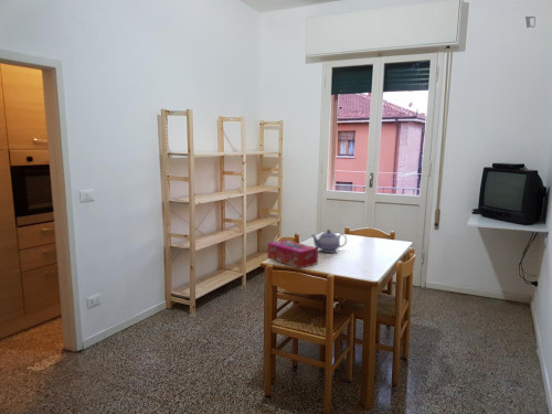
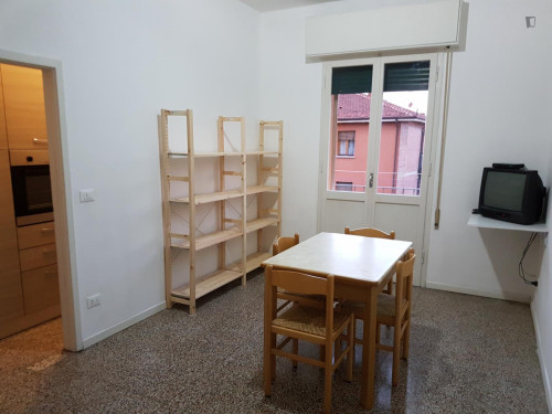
- teapot [310,229,348,254]
- tissue box [266,238,319,269]
